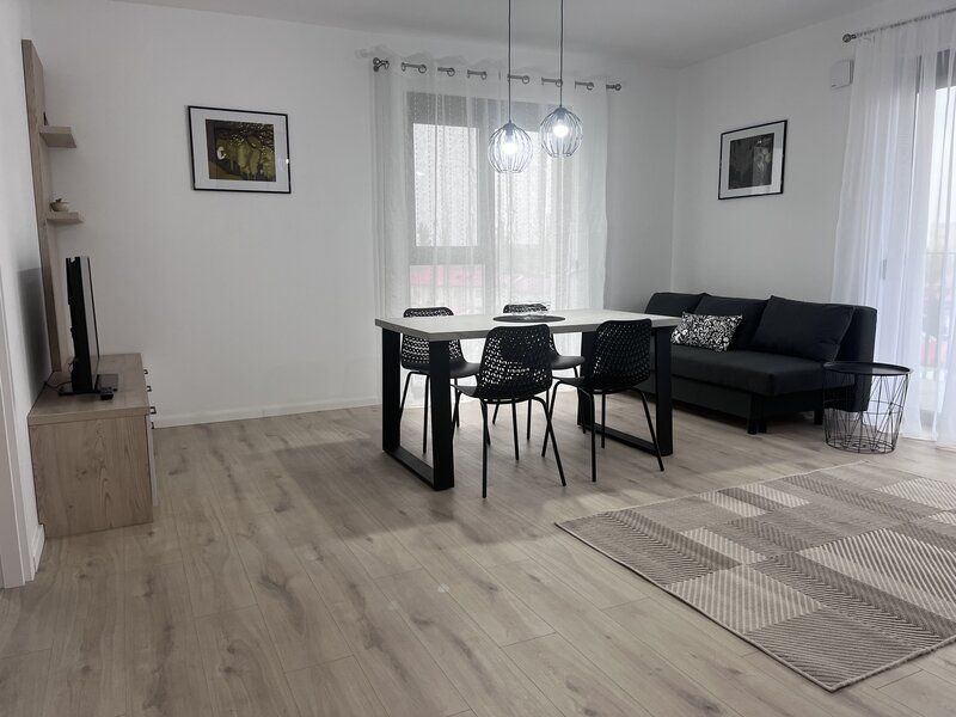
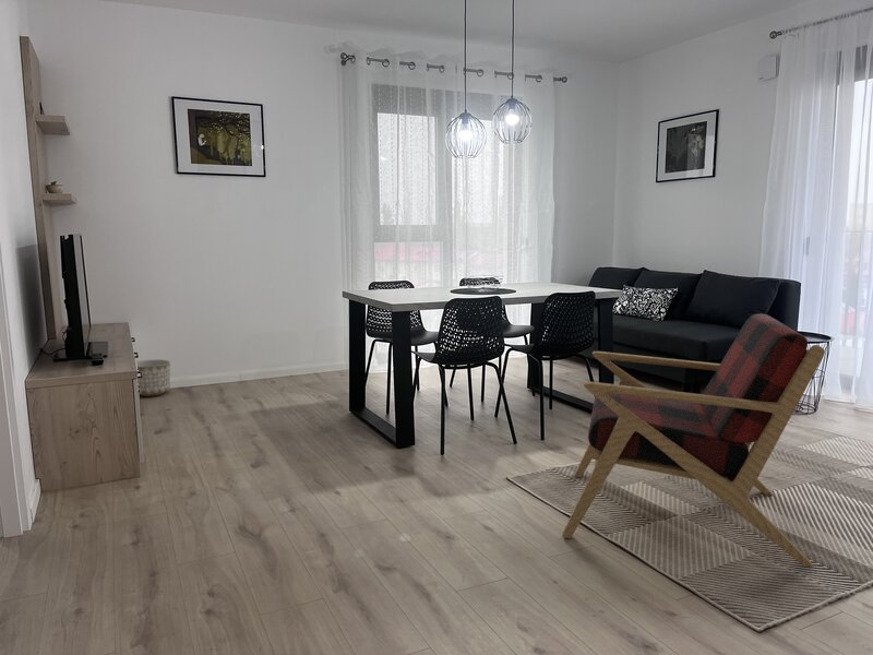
+ armchair [561,312,826,569]
+ planter [135,358,171,397]
